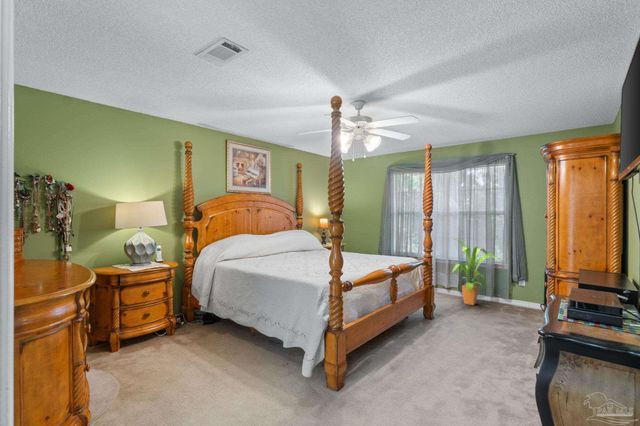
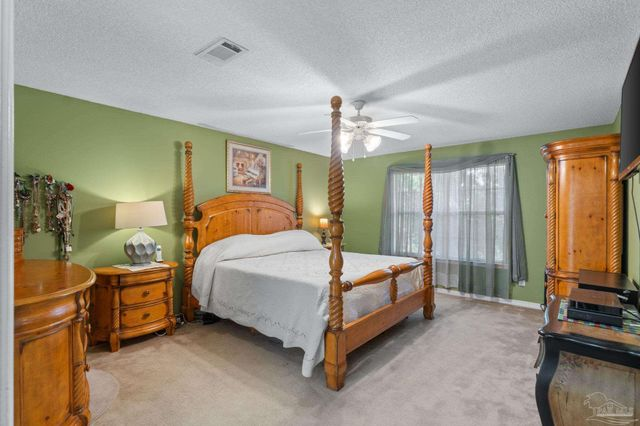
- house plant [451,237,503,306]
